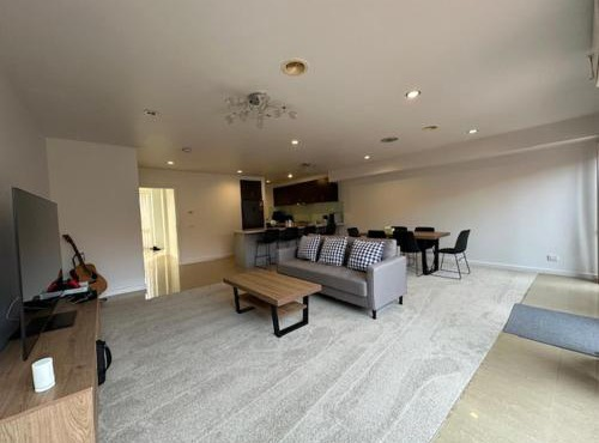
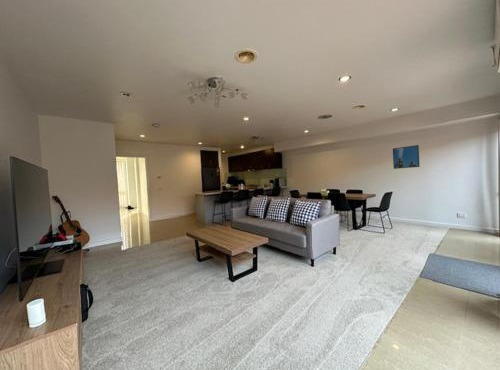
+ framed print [392,144,420,170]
